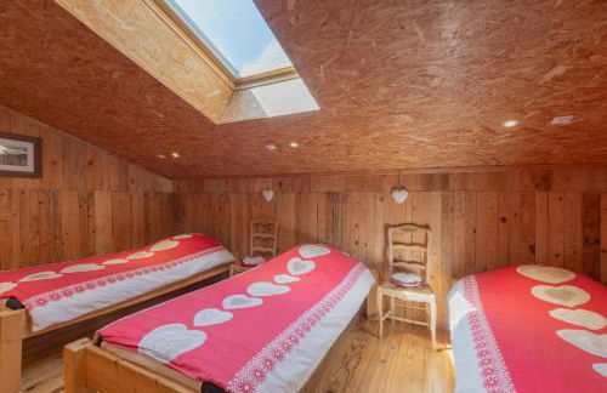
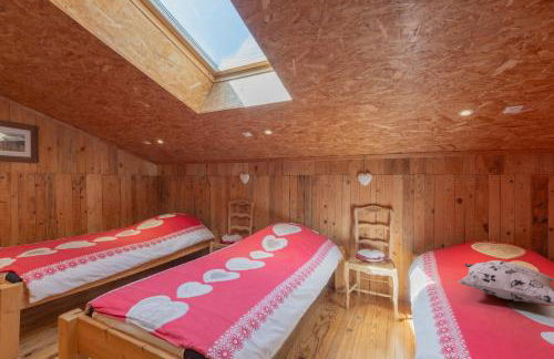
+ decorative pillow [458,259,554,307]
